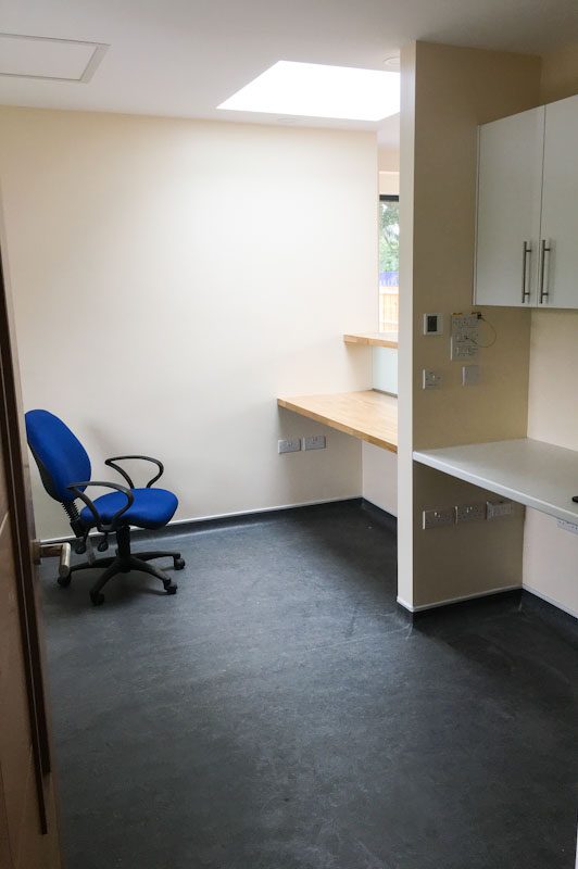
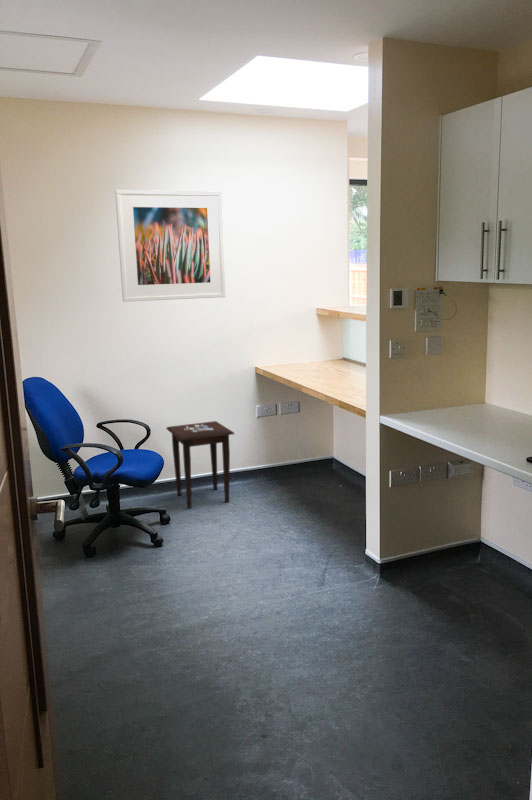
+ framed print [114,189,226,303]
+ side table [165,420,236,509]
